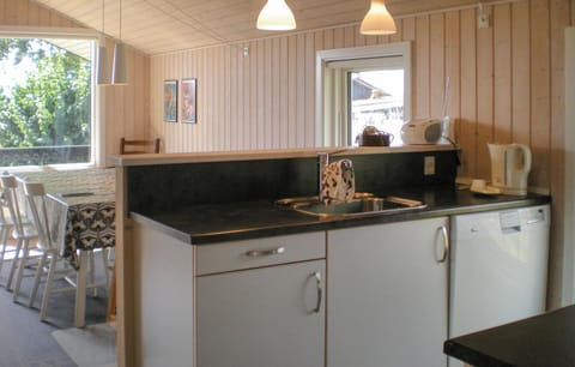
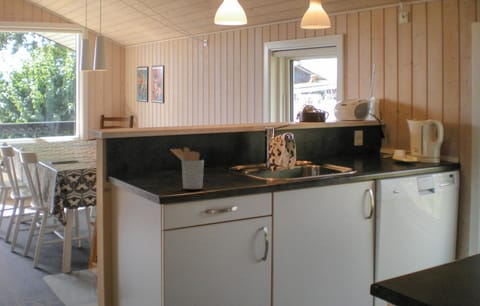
+ utensil holder [169,146,205,190]
